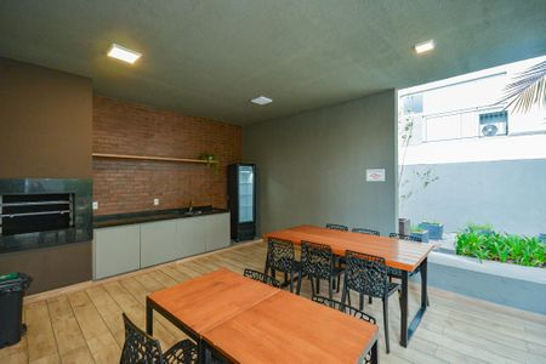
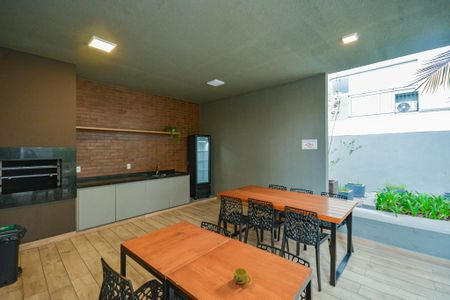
+ cup [233,267,251,285]
